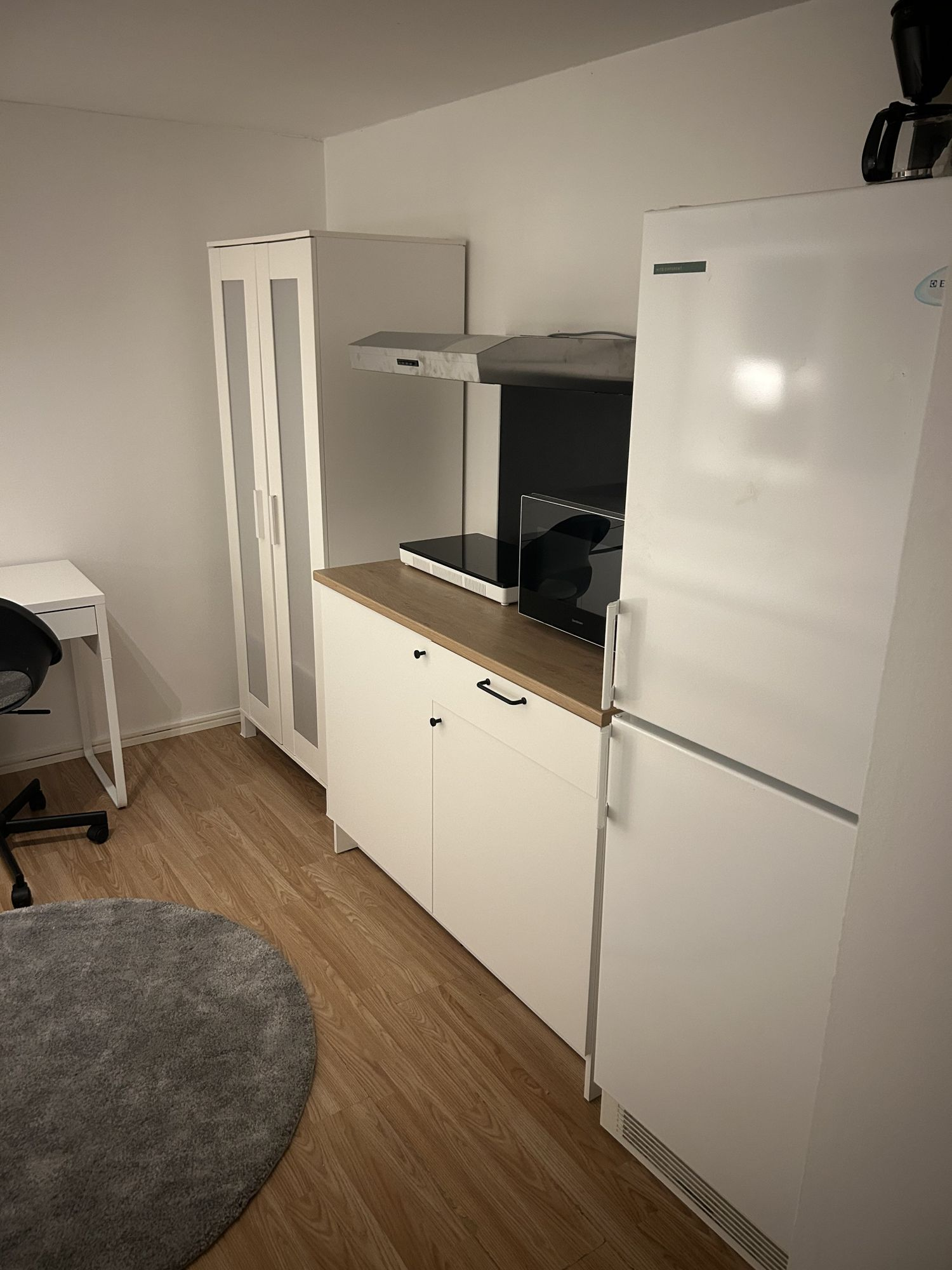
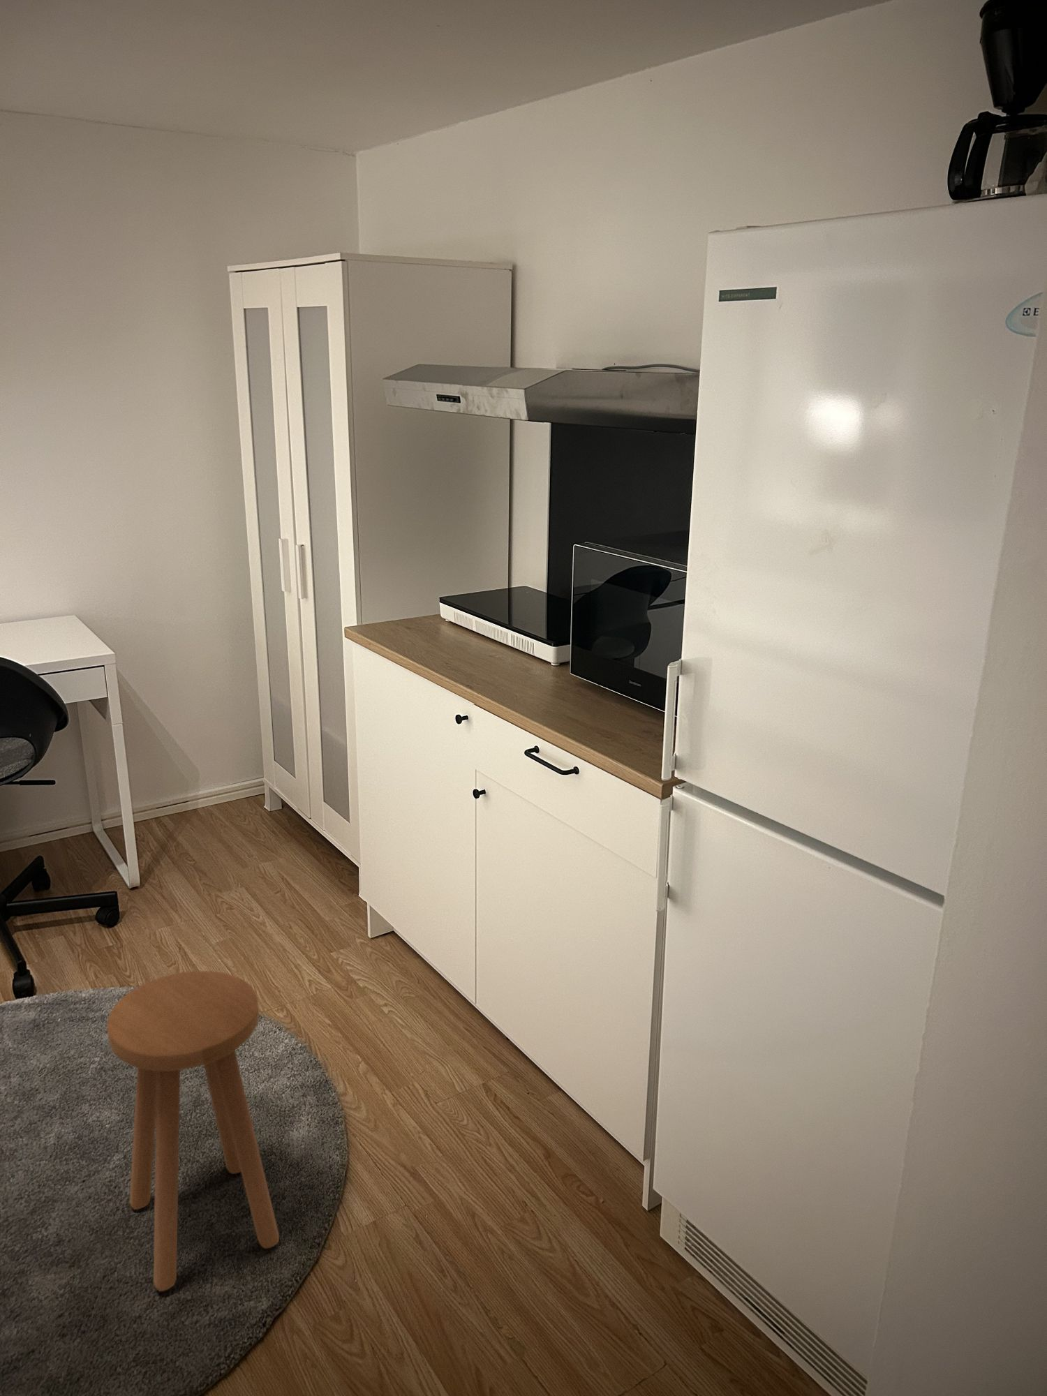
+ stool [106,971,280,1292]
